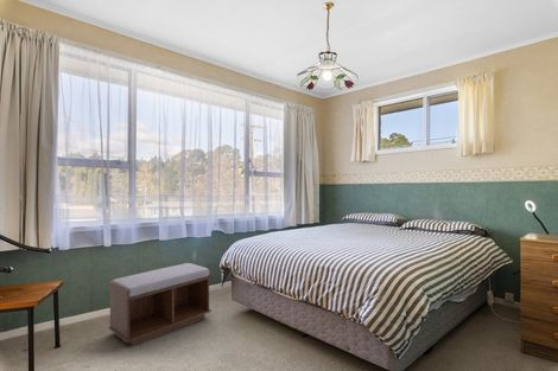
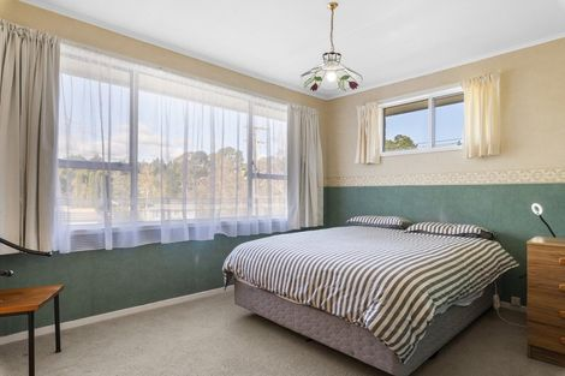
- bench [107,262,213,347]
